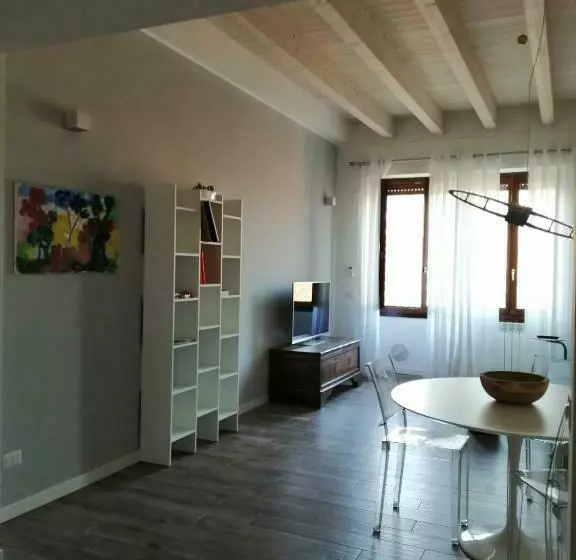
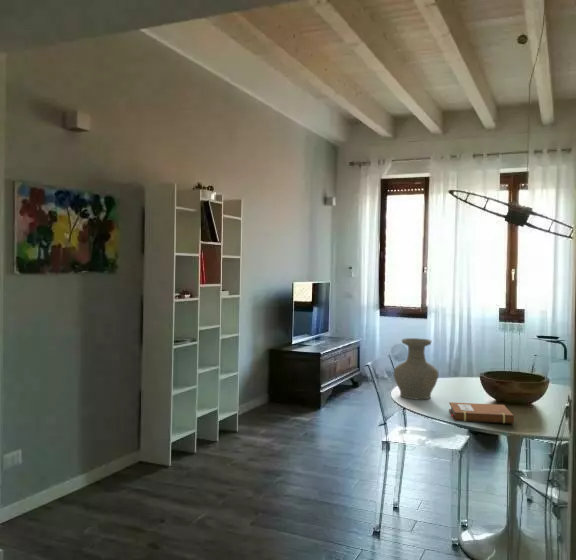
+ vase [393,337,439,400]
+ notebook [448,401,515,424]
